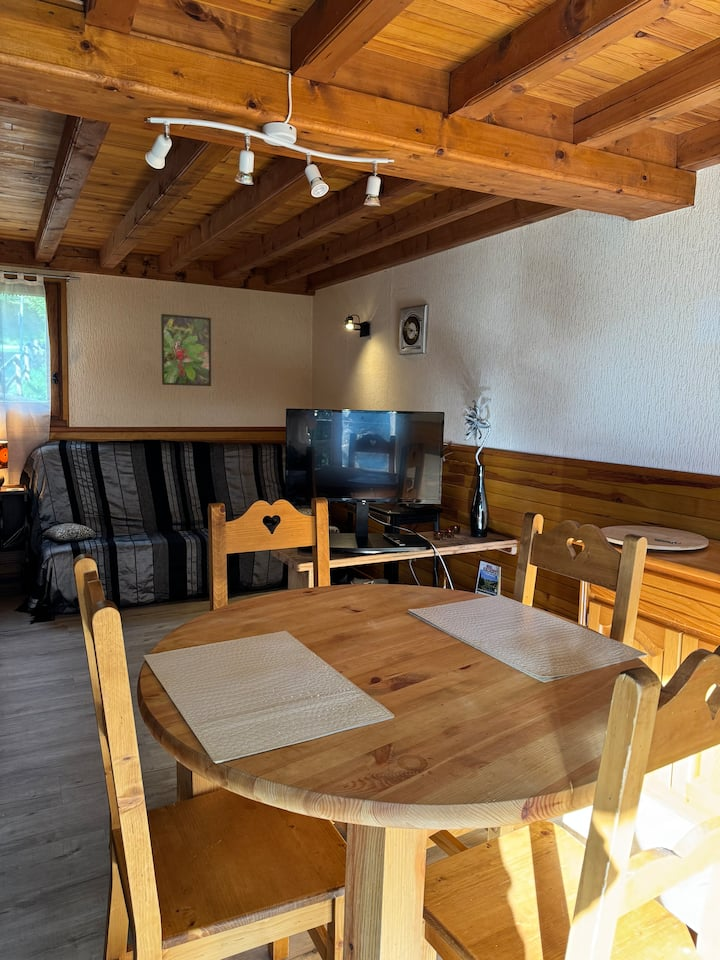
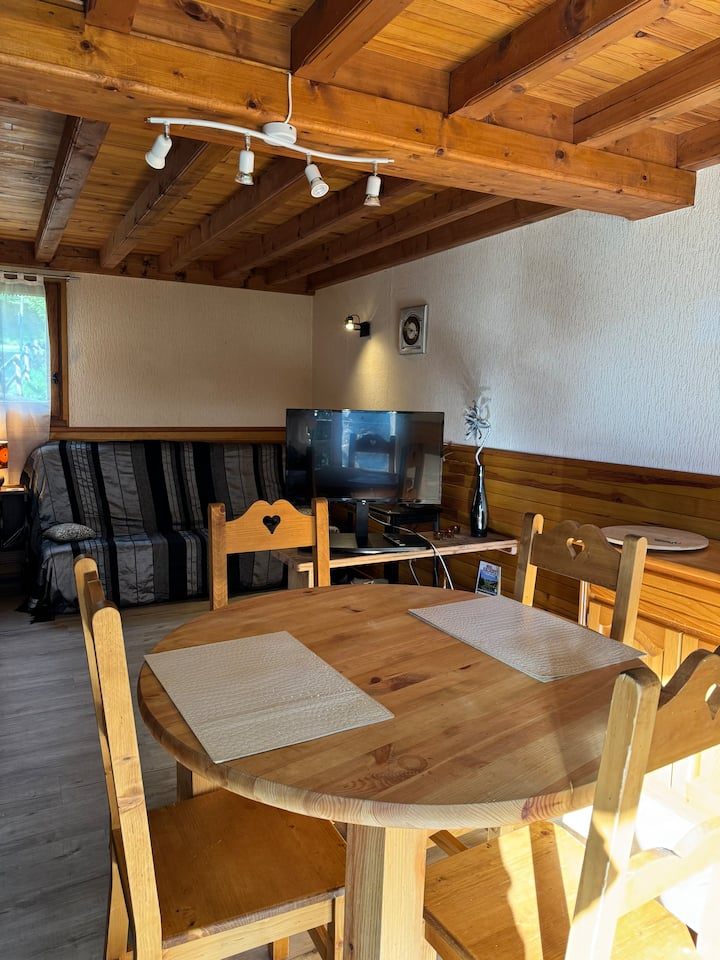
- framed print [160,313,212,387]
